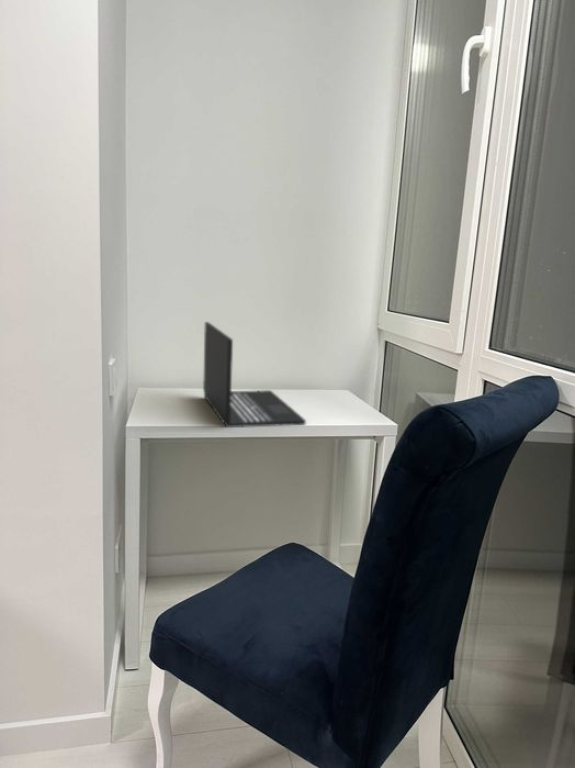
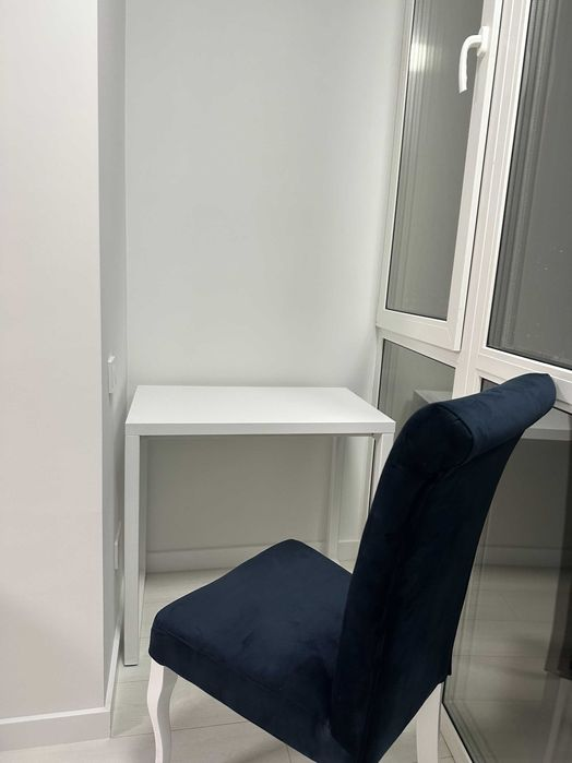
- laptop [202,321,307,428]
